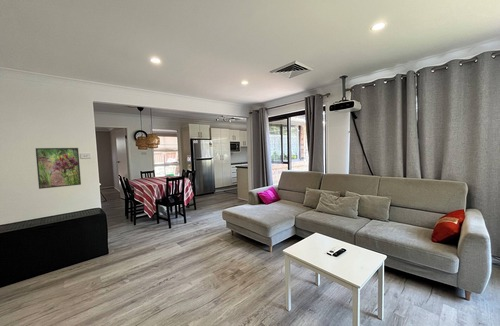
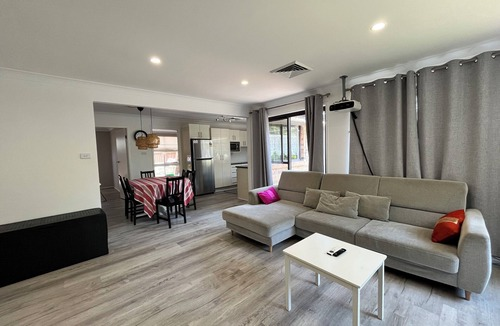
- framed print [35,147,82,190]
